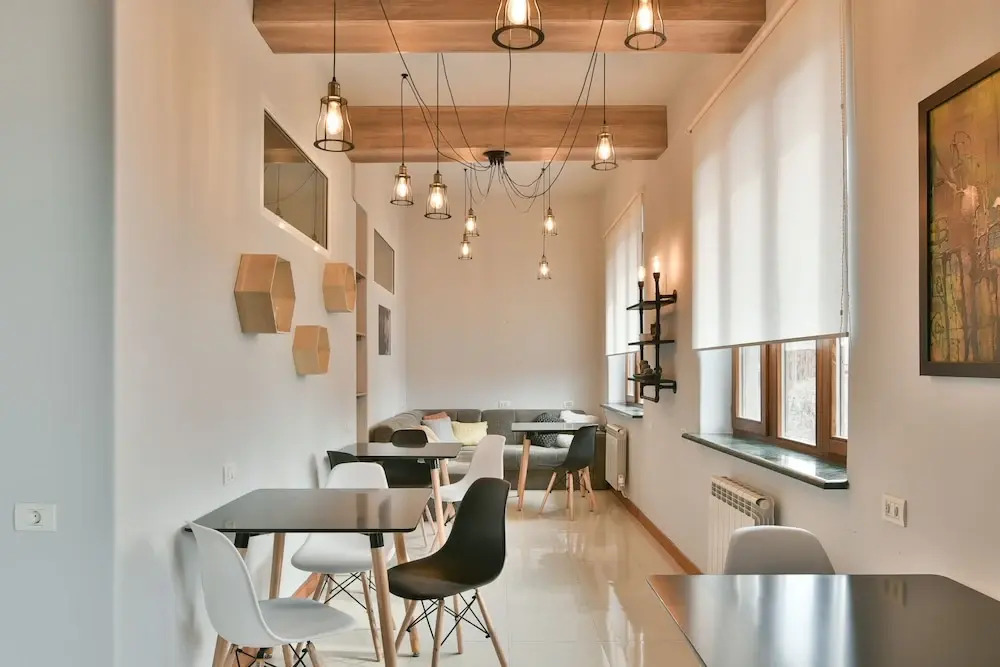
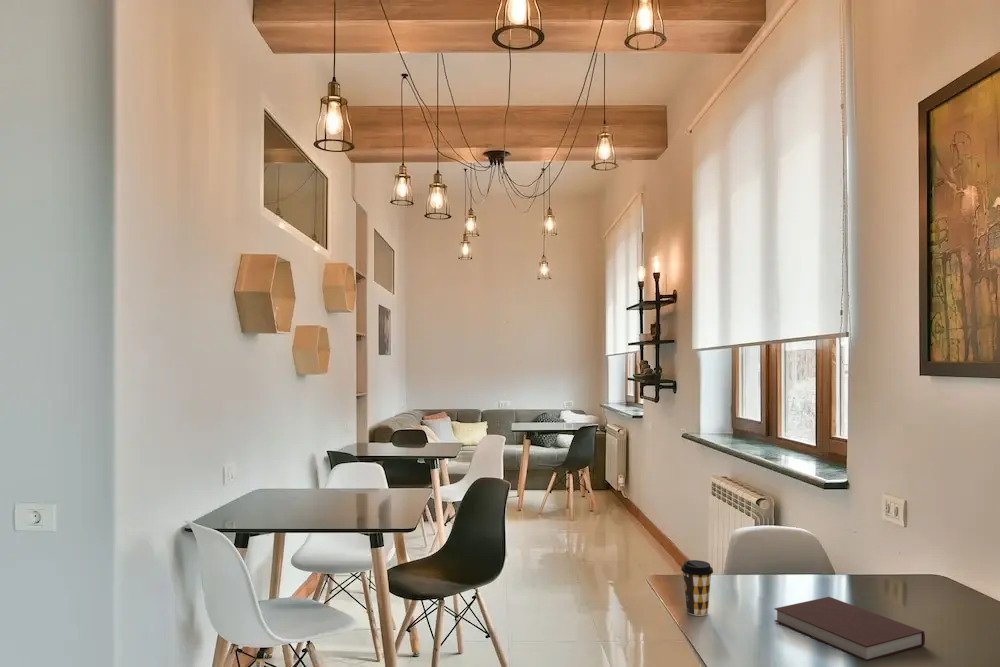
+ notebook [773,596,926,662]
+ coffee cup [680,559,714,617]
